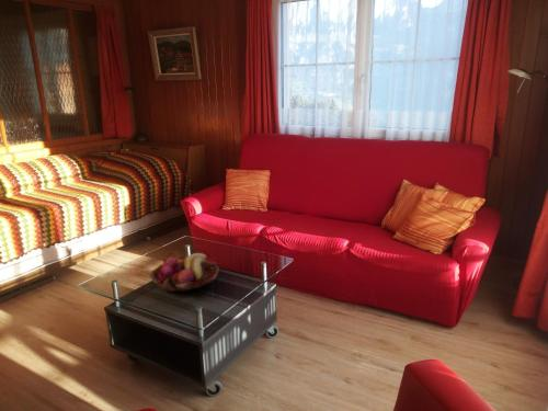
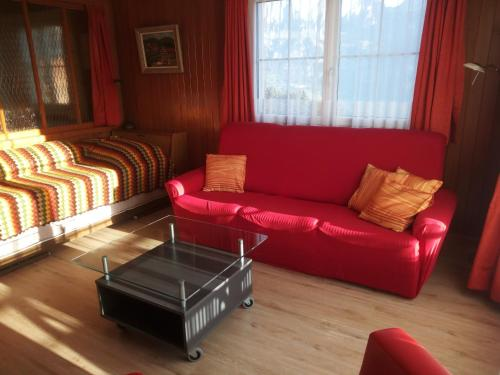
- fruit basket [148,252,220,293]
